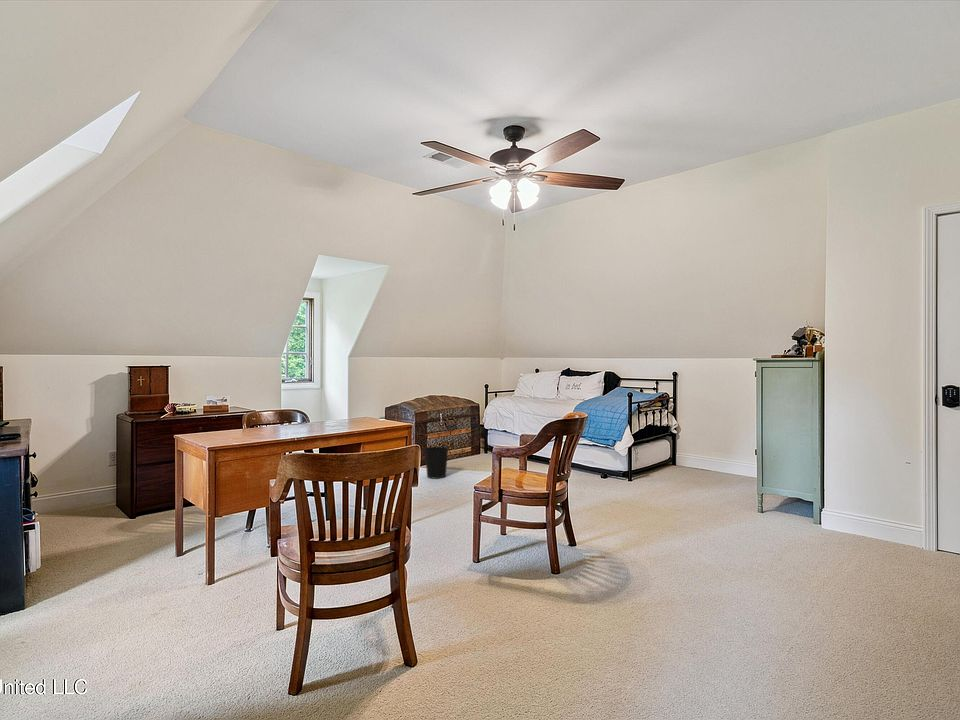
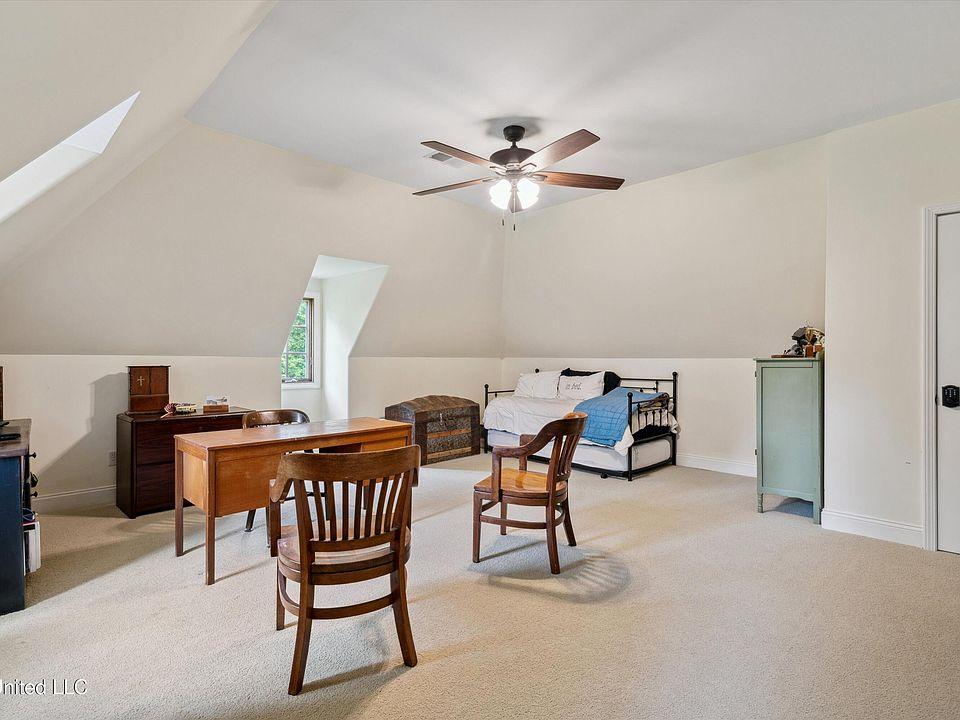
- wastebasket [424,446,449,480]
